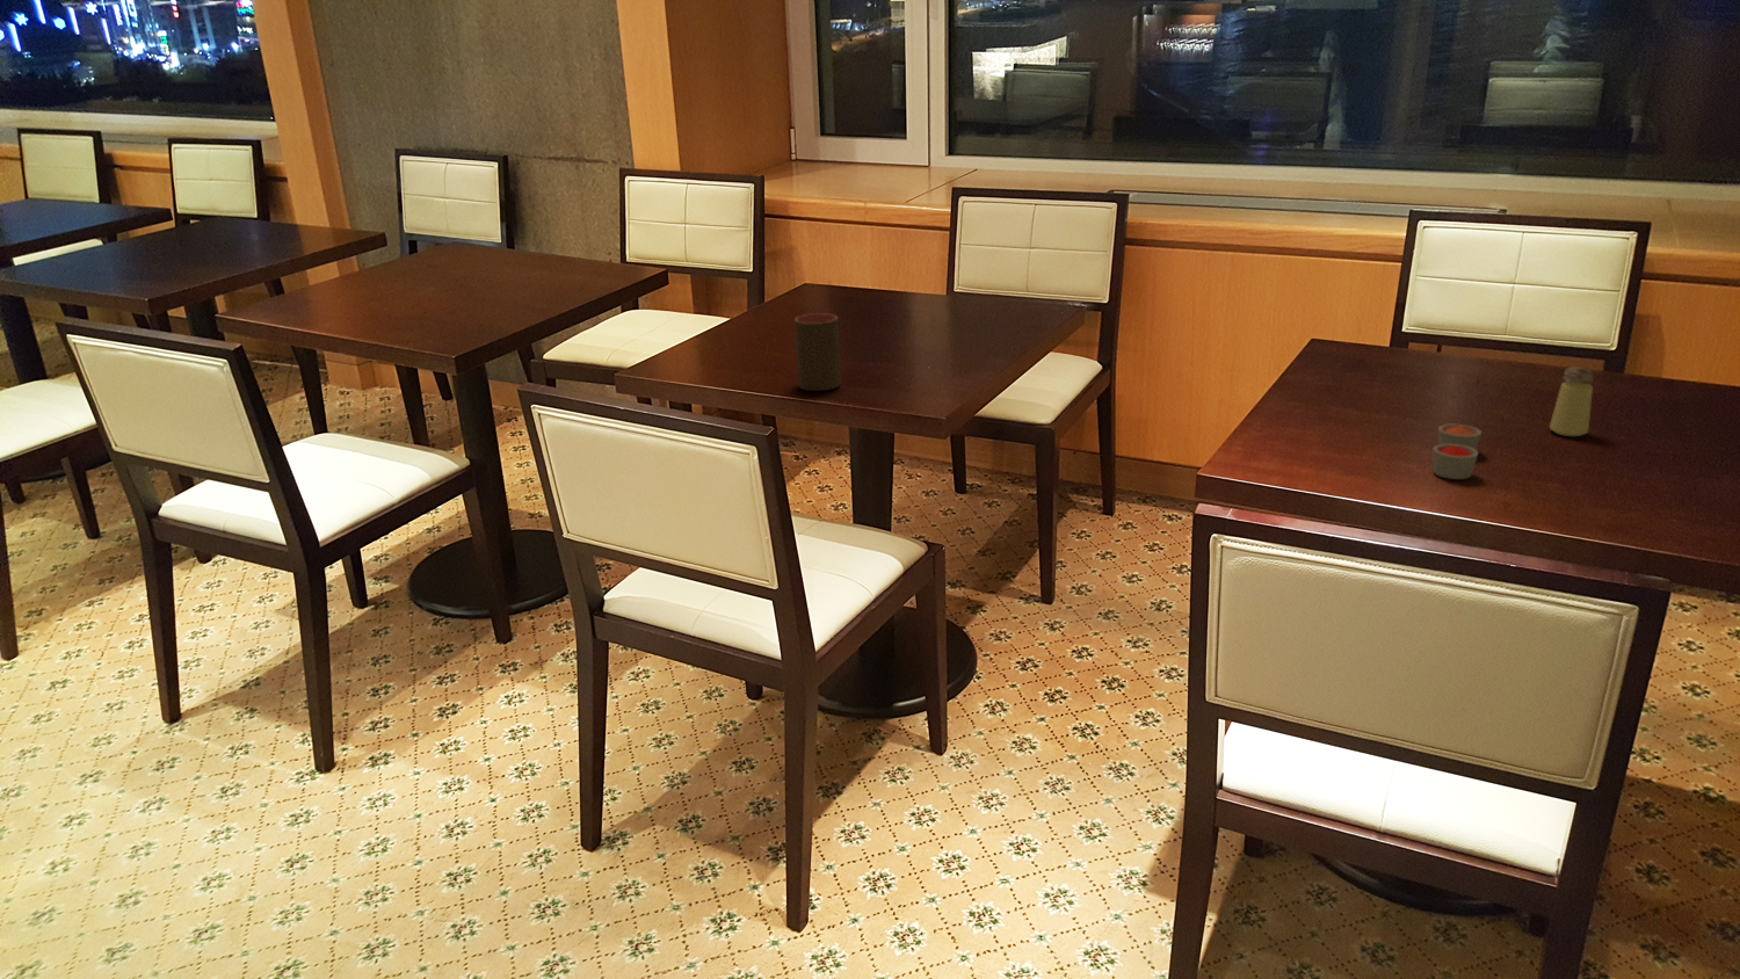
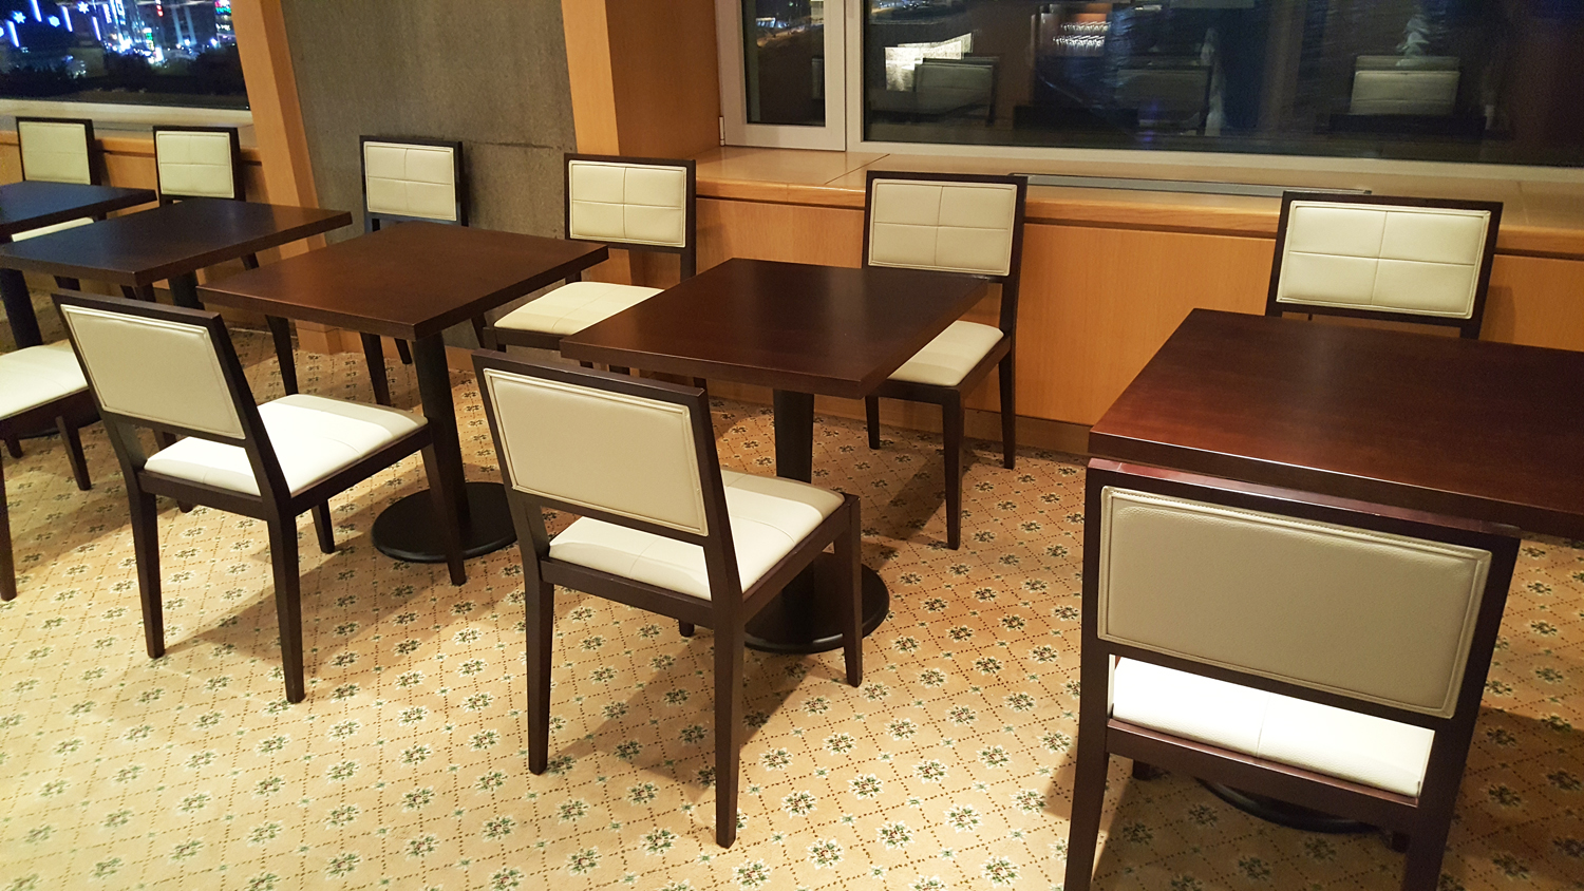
- candle [1432,423,1483,481]
- saltshaker [1549,366,1595,438]
- cup [794,312,841,392]
